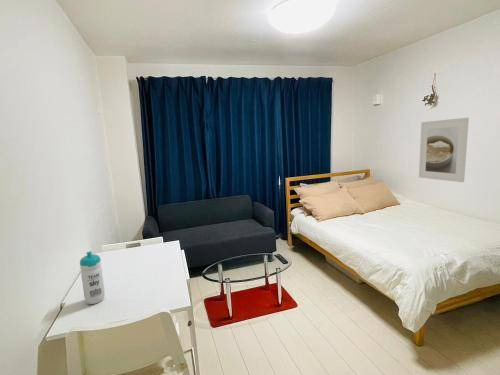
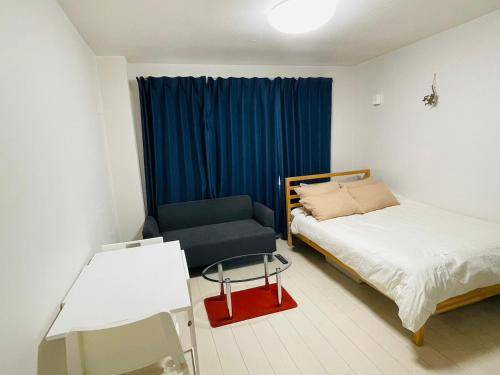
- water bottle [79,251,106,305]
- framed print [418,117,470,183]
